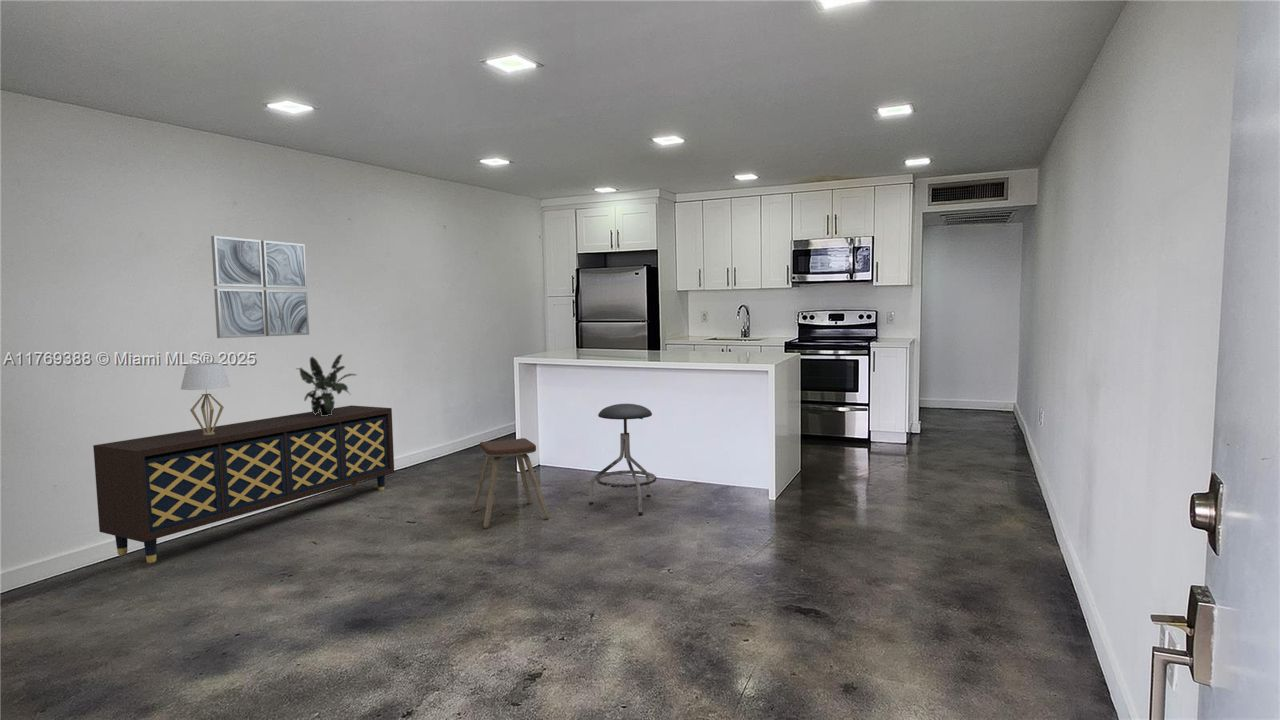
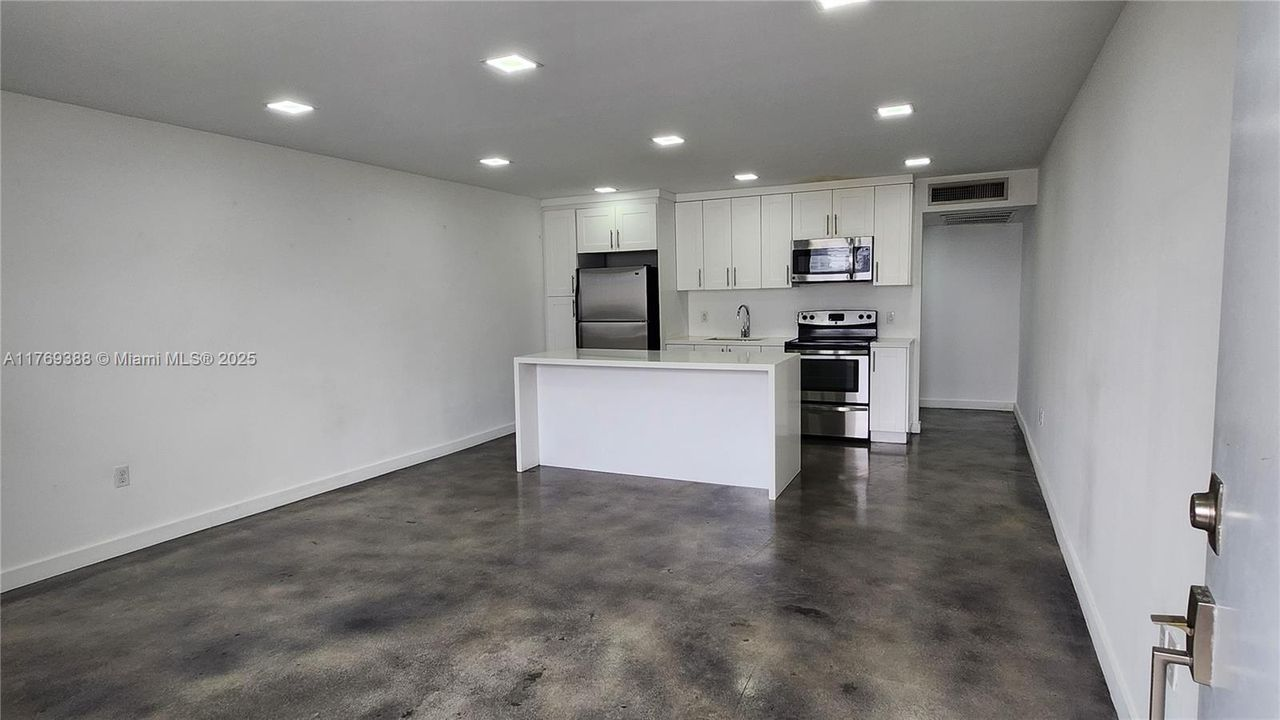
- music stool [470,437,550,529]
- potted plant [295,353,358,416]
- table lamp [180,362,231,435]
- sideboard [92,404,395,564]
- stool [588,403,658,516]
- wall art [210,235,310,339]
